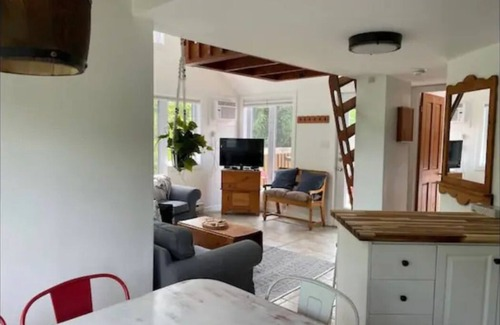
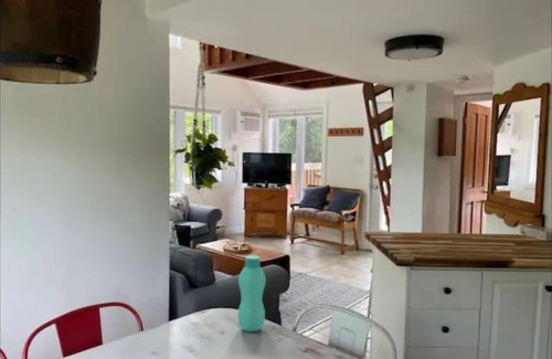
+ bottle [236,254,267,332]
